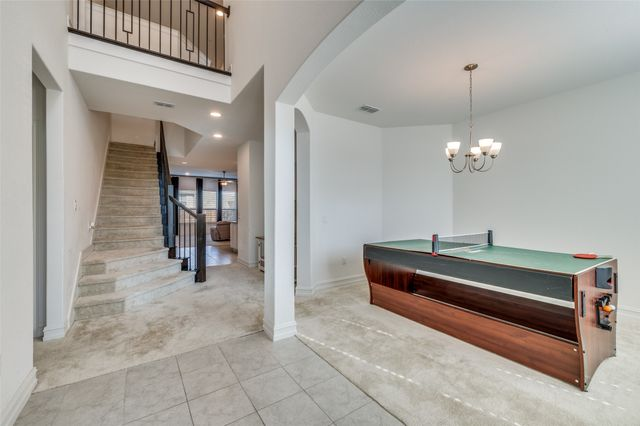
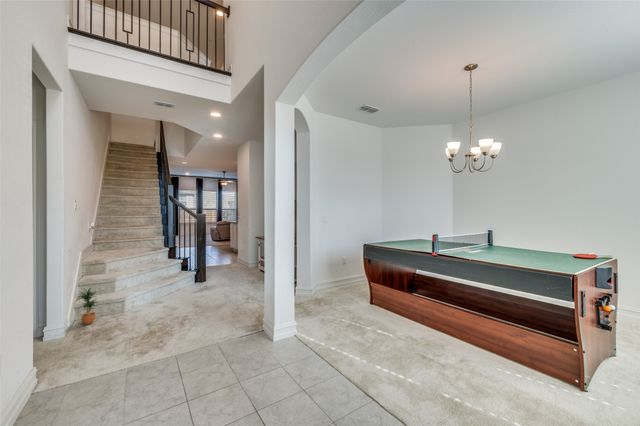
+ potted plant [75,287,98,325]
